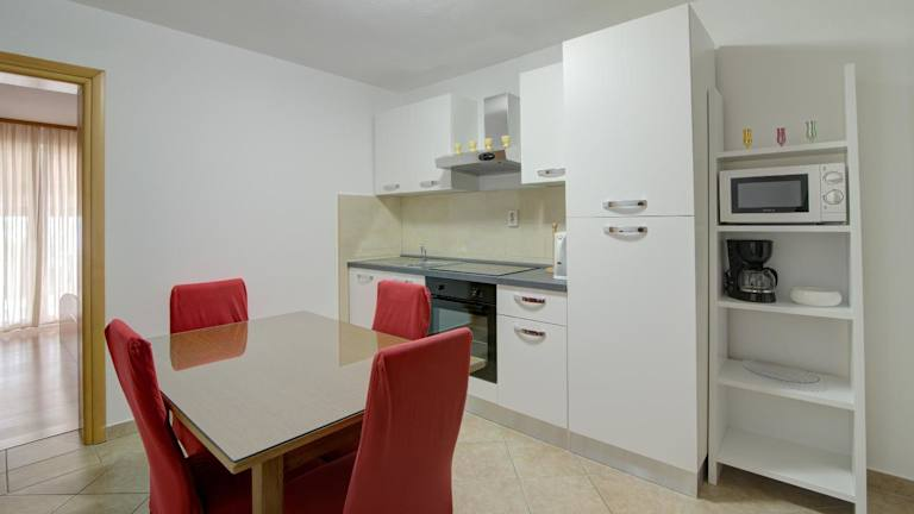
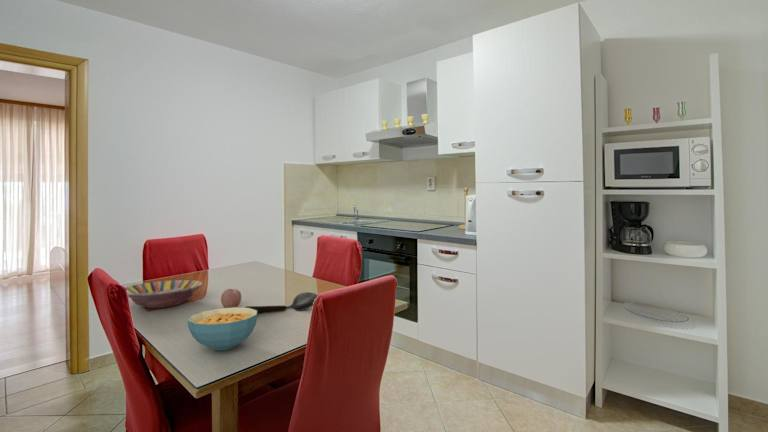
+ fruit [220,288,242,308]
+ cereal bowl [187,306,258,351]
+ serving bowl [125,279,204,309]
+ spoon [244,291,319,316]
